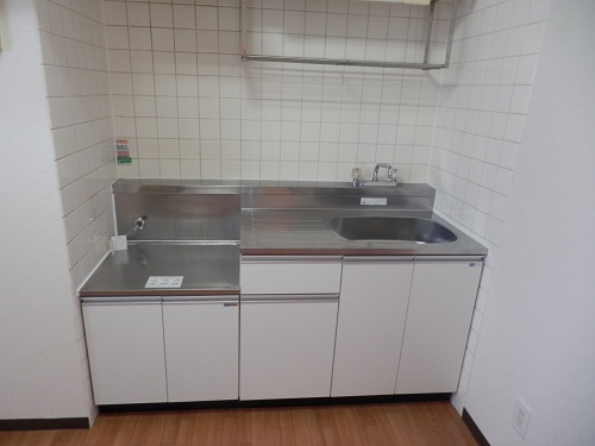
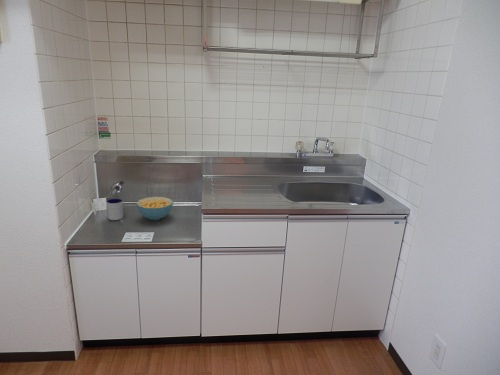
+ mug [106,198,124,221]
+ cereal bowl [136,196,174,221]
